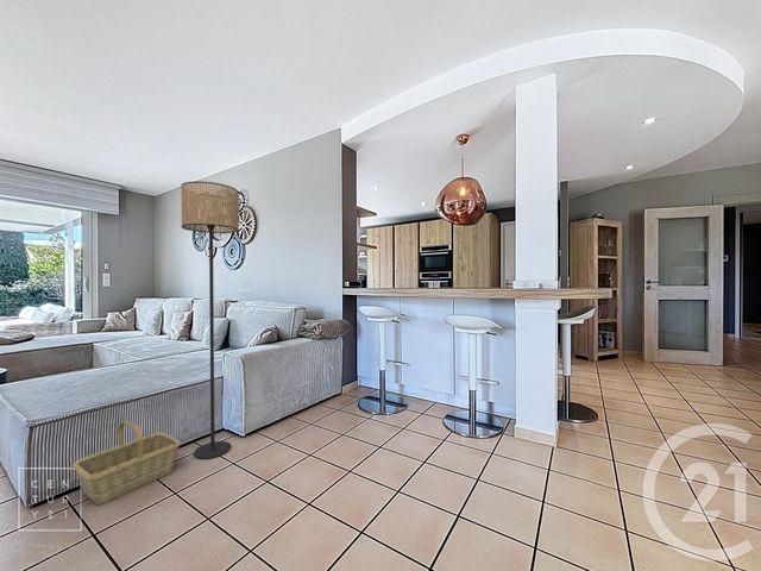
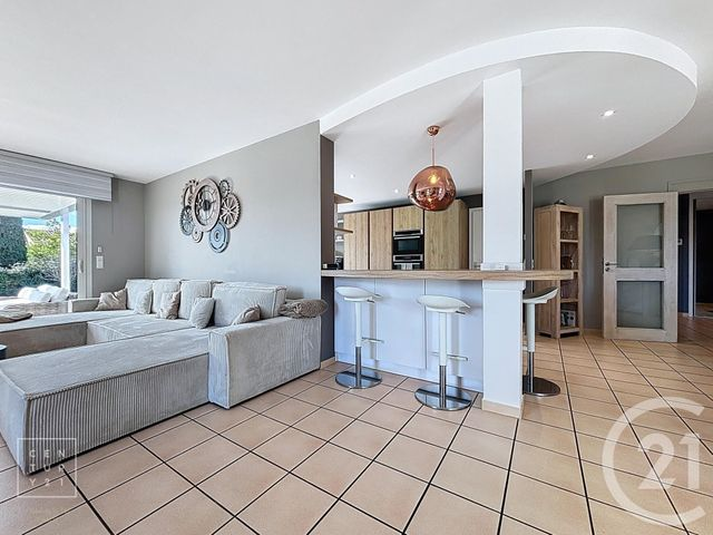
- basket [71,420,182,506]
- floor lamp [180,180,240,460]
